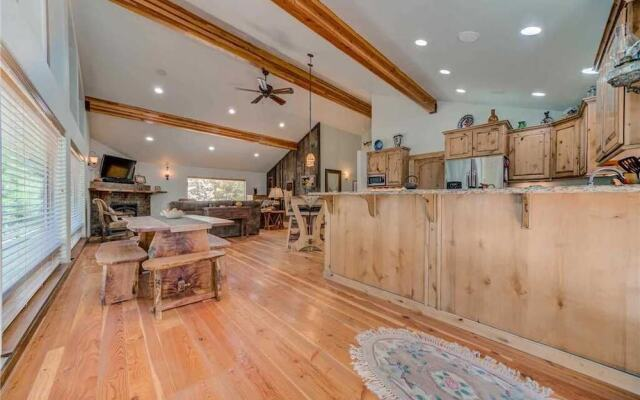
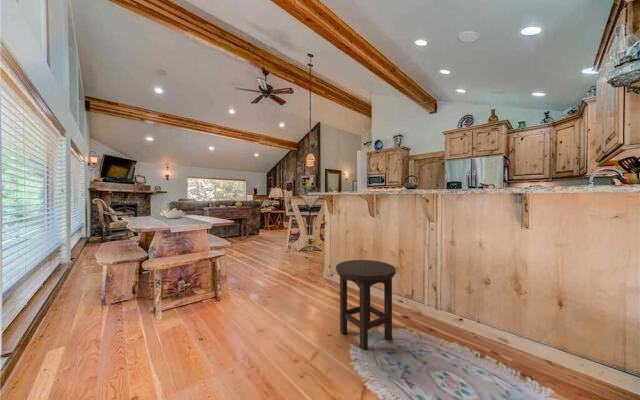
+ stool [335,259,397,351]
